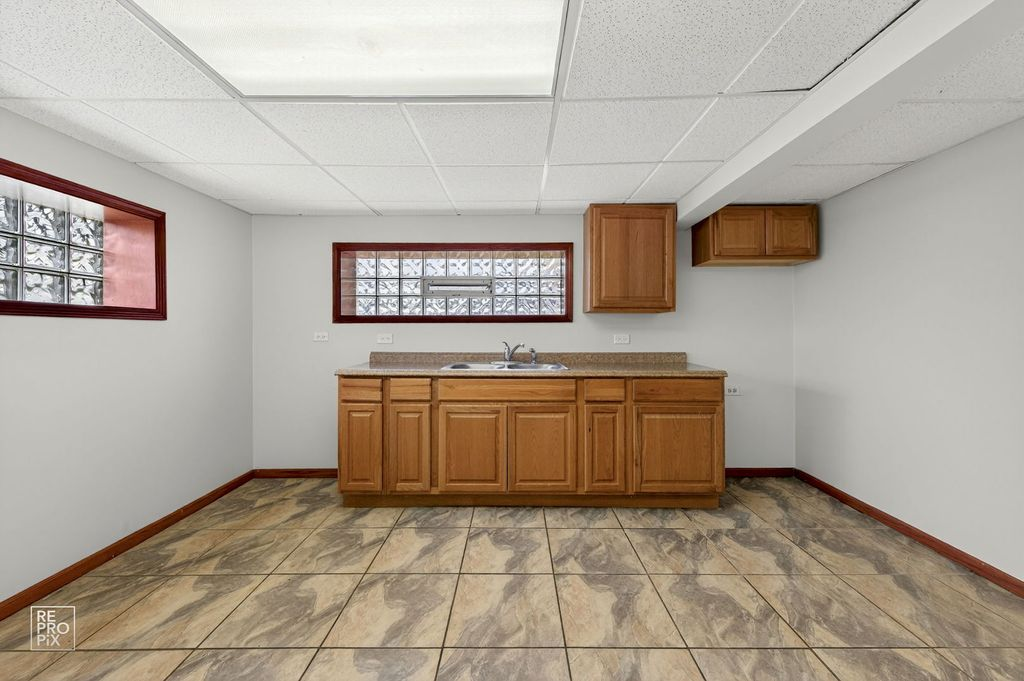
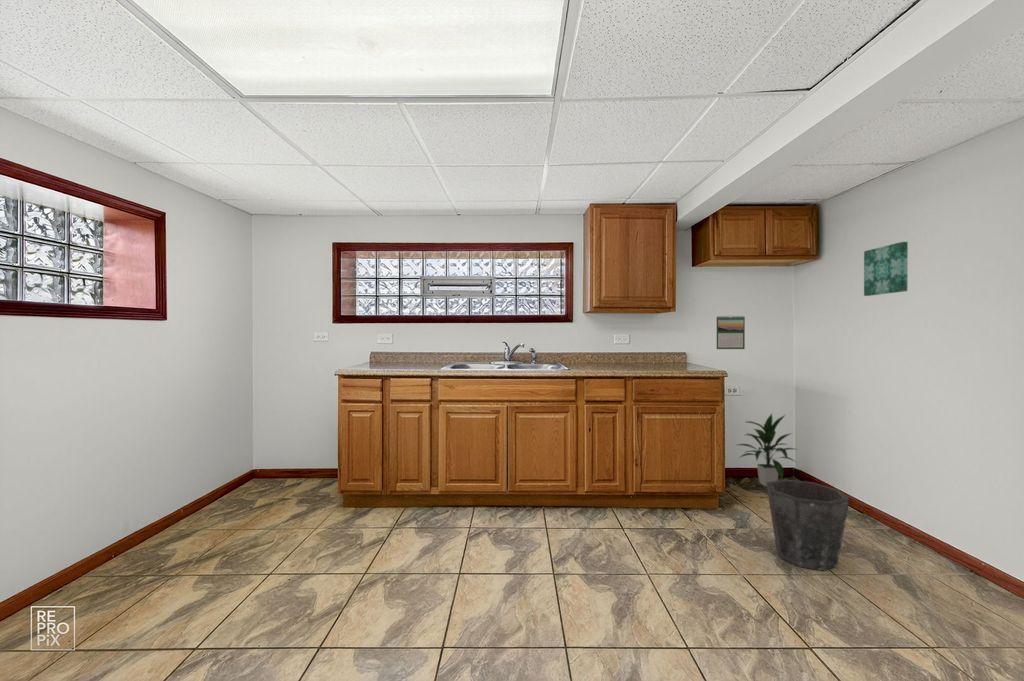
+ indoor plant [736,413,800,488]
+ waste bin [766,478,851,572]
+ calendar [715,314,746,350]
+ wall art [863,241,909,297]
